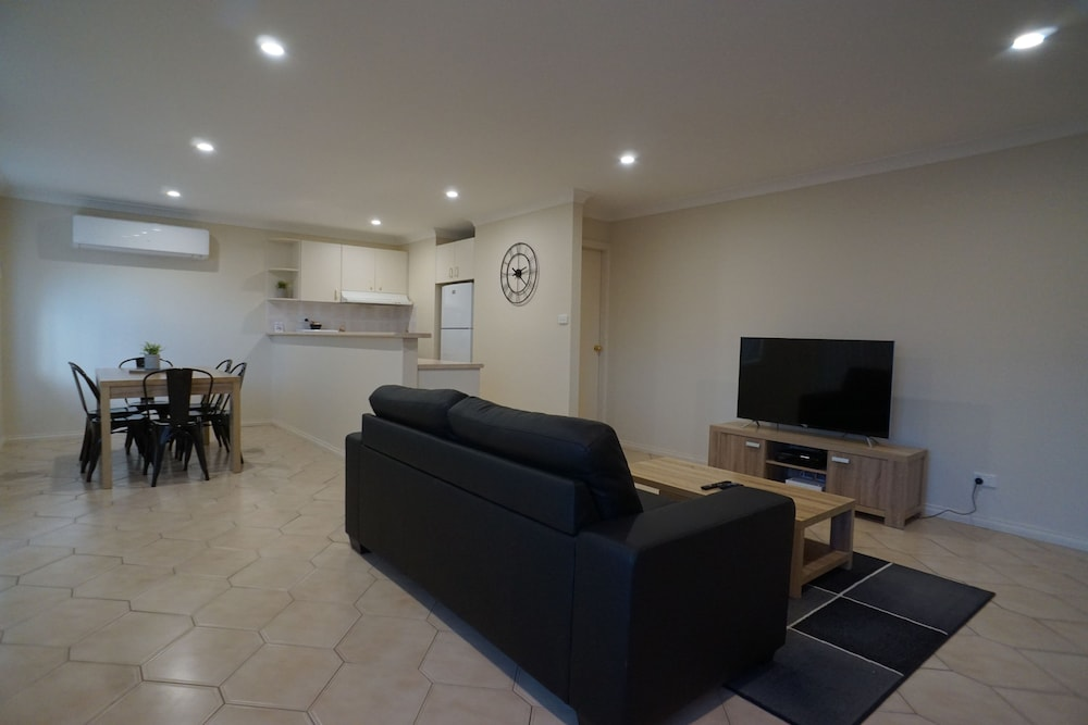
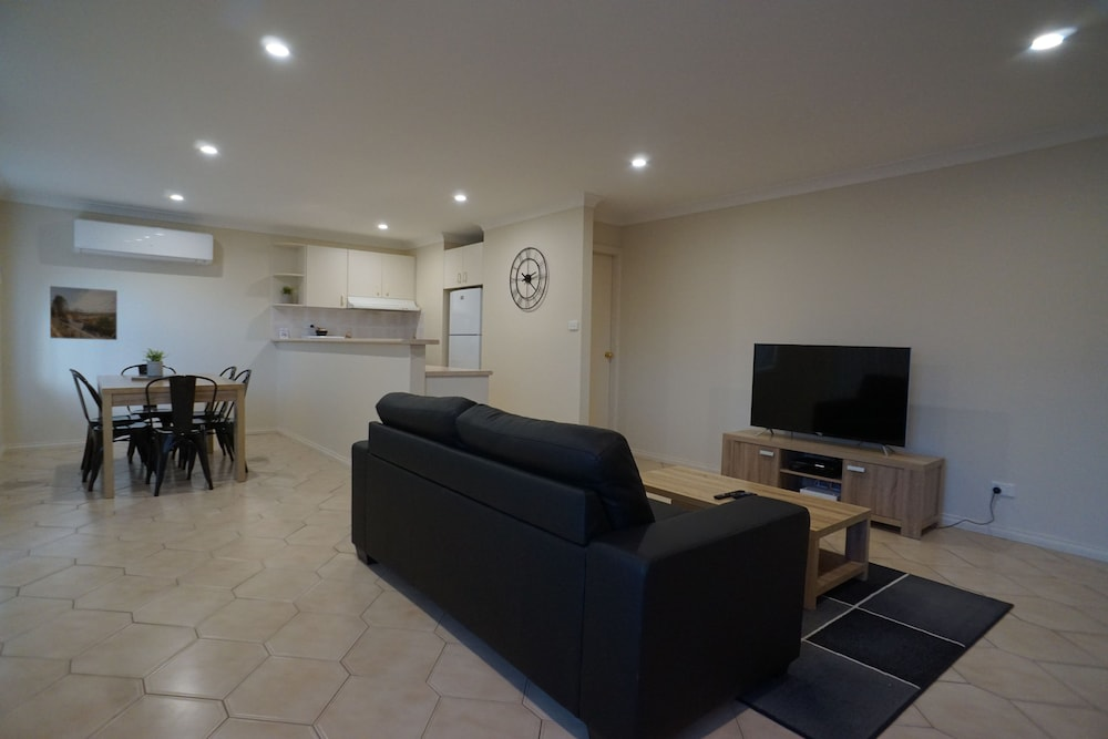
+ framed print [49,285,119,341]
